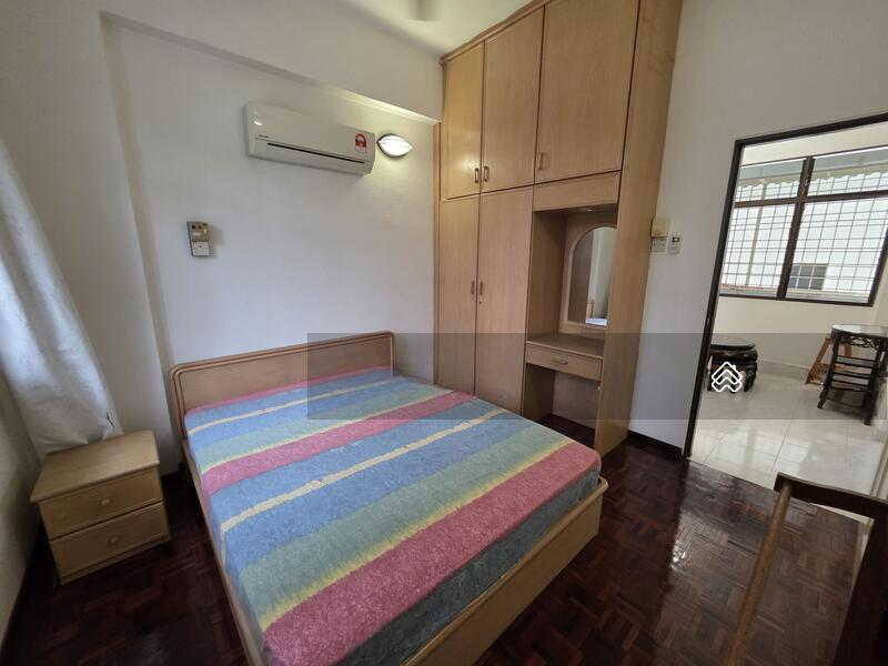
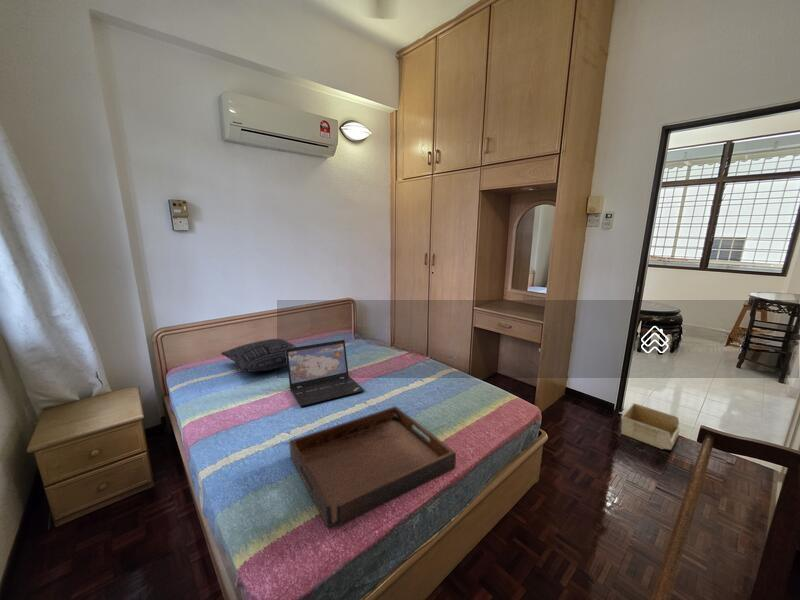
+ storage bin [620,402,681,451]
+ serving tray [288,405,457,528]
+ laptop [286,339,365,407]
+ pillow [220,338,297,373]
